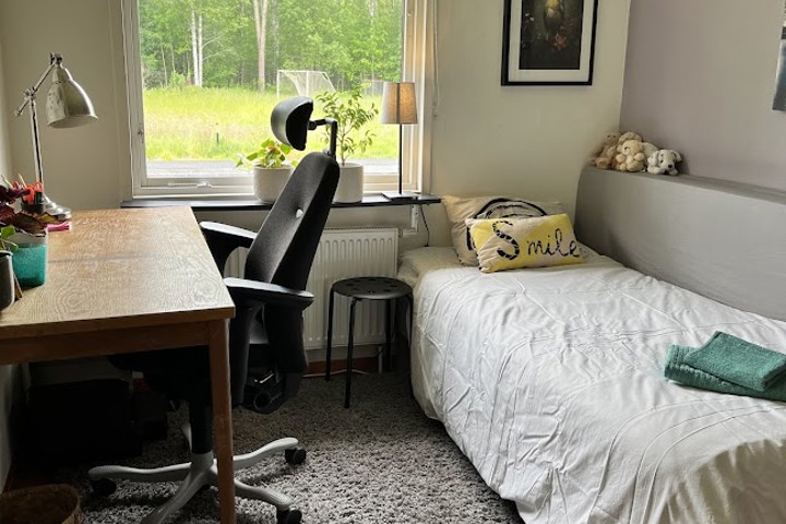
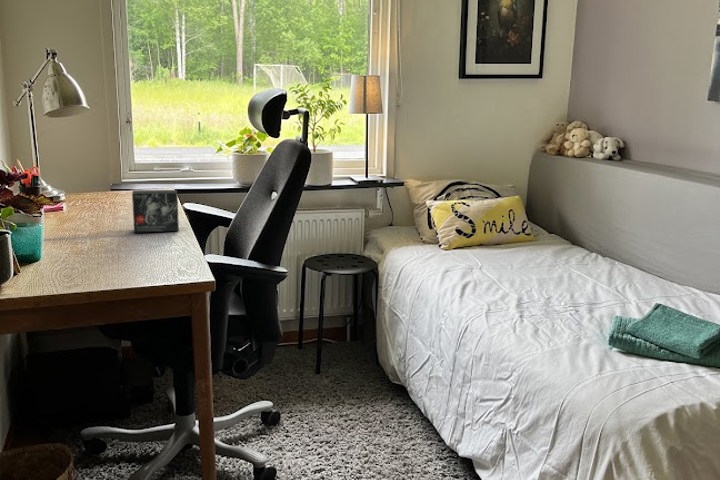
+ small box [131,189,180,234]
